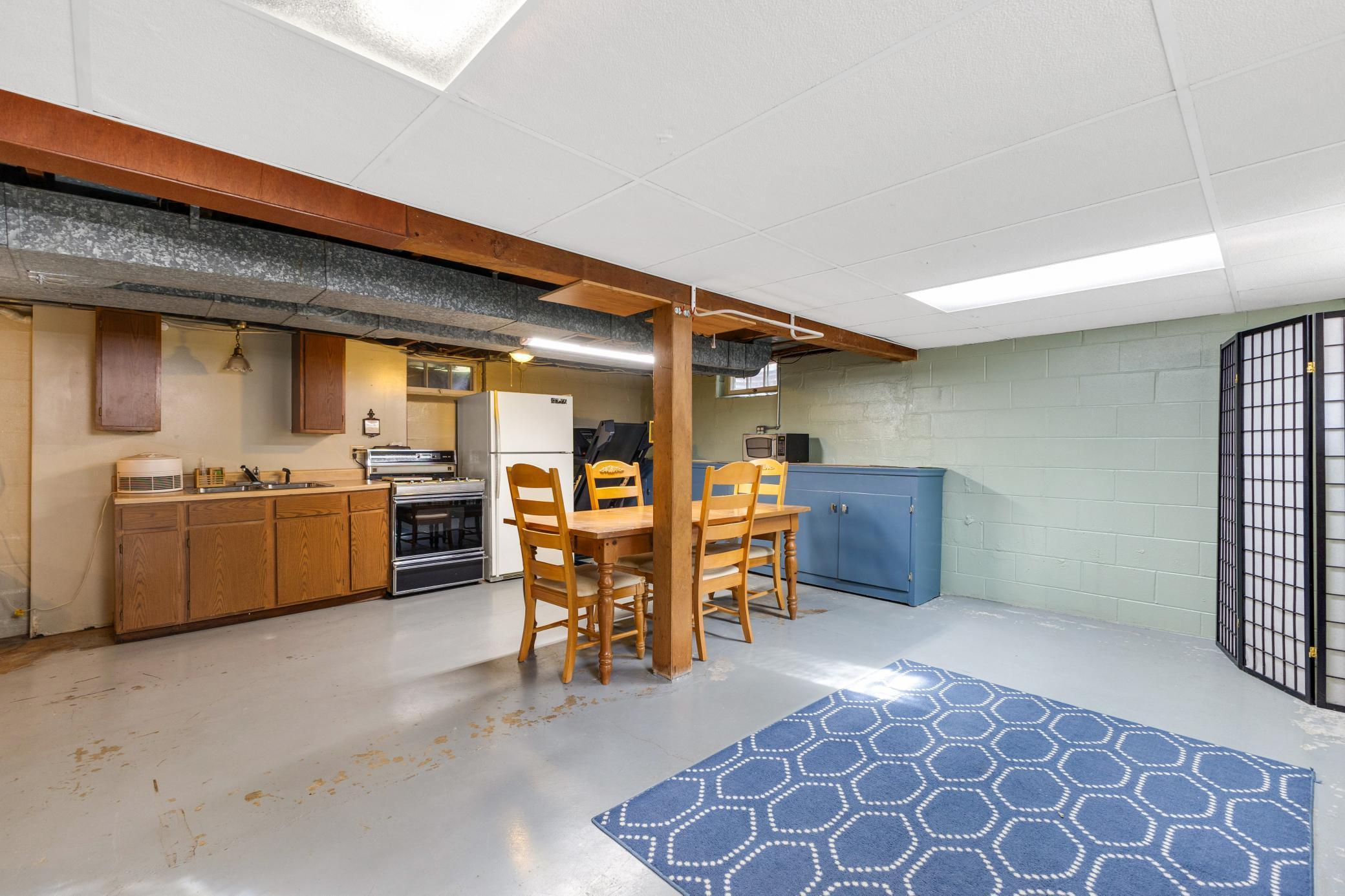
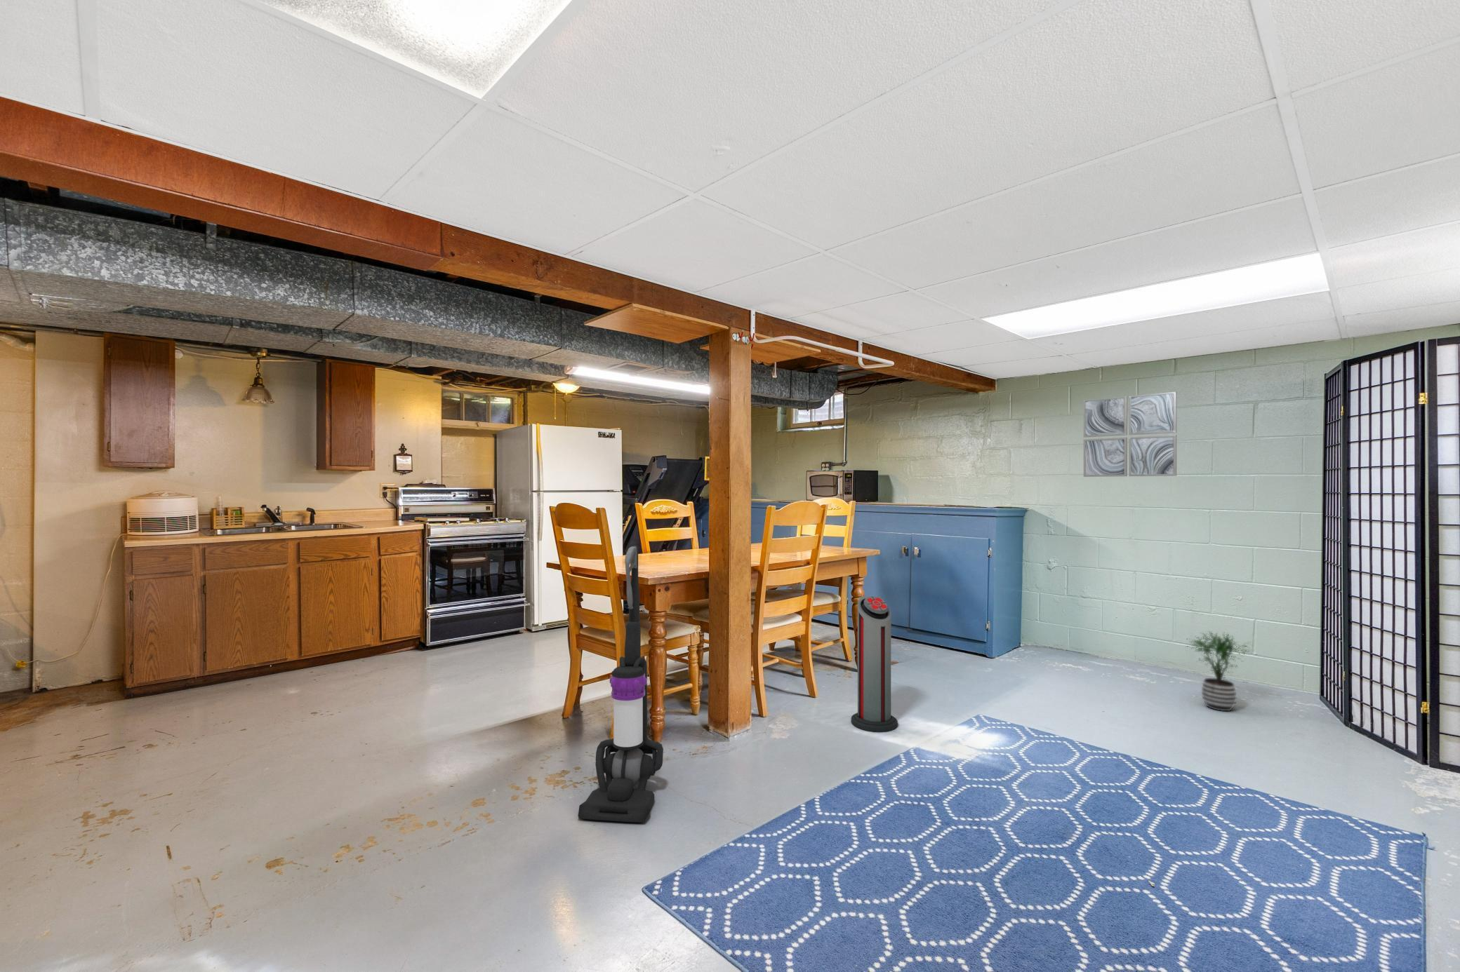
+ wall art [1083,391,1177,477]
+ air purifier [851,596,899,733]
+ potted plant [1185,630,1254,712]
+ vacuum cleaner [577,545,664,823]
